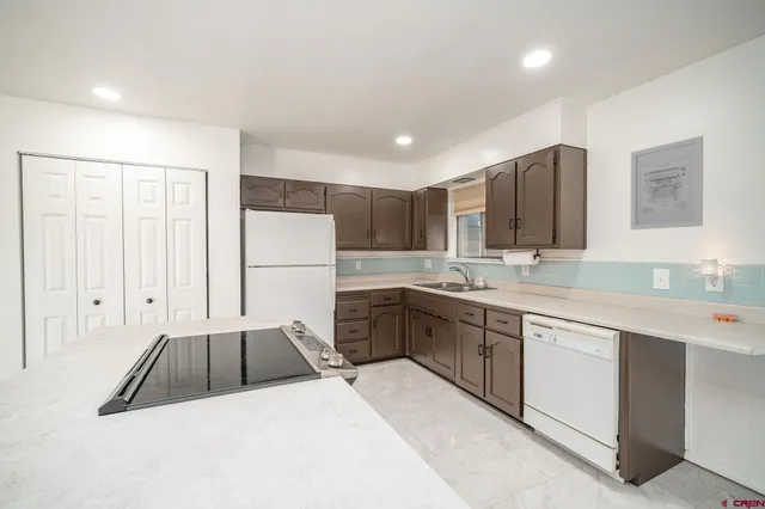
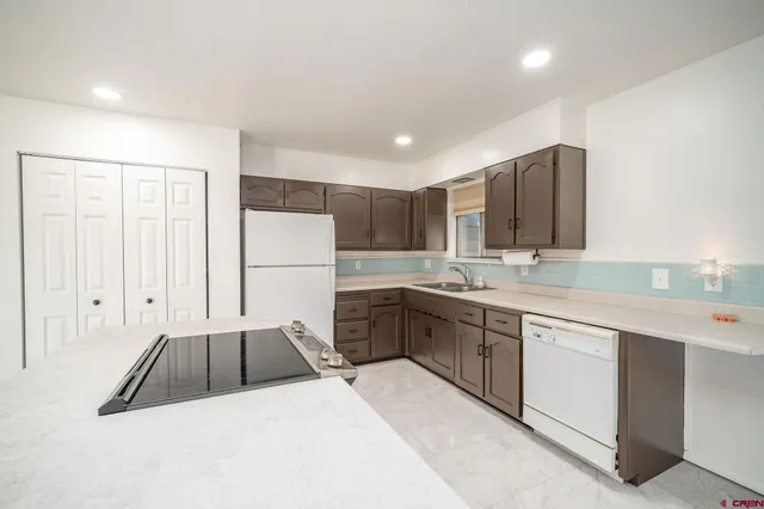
- wall art [630,135,704,231]
